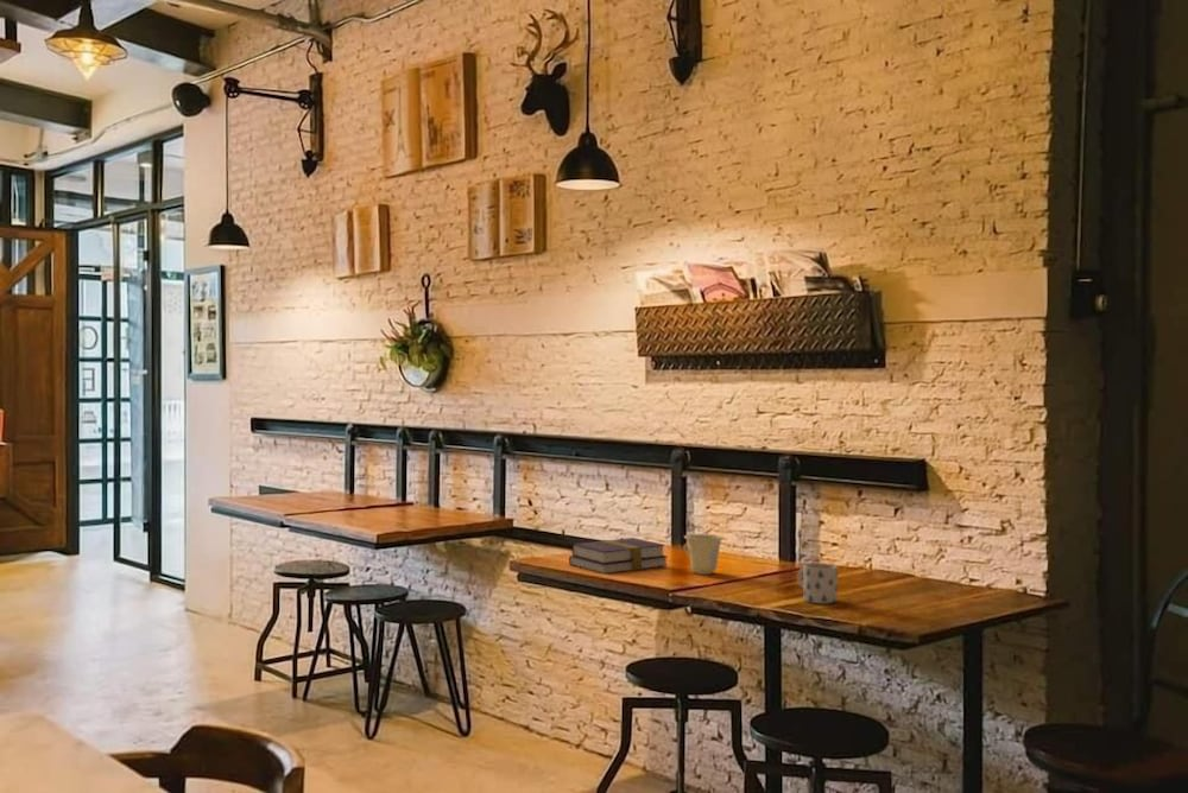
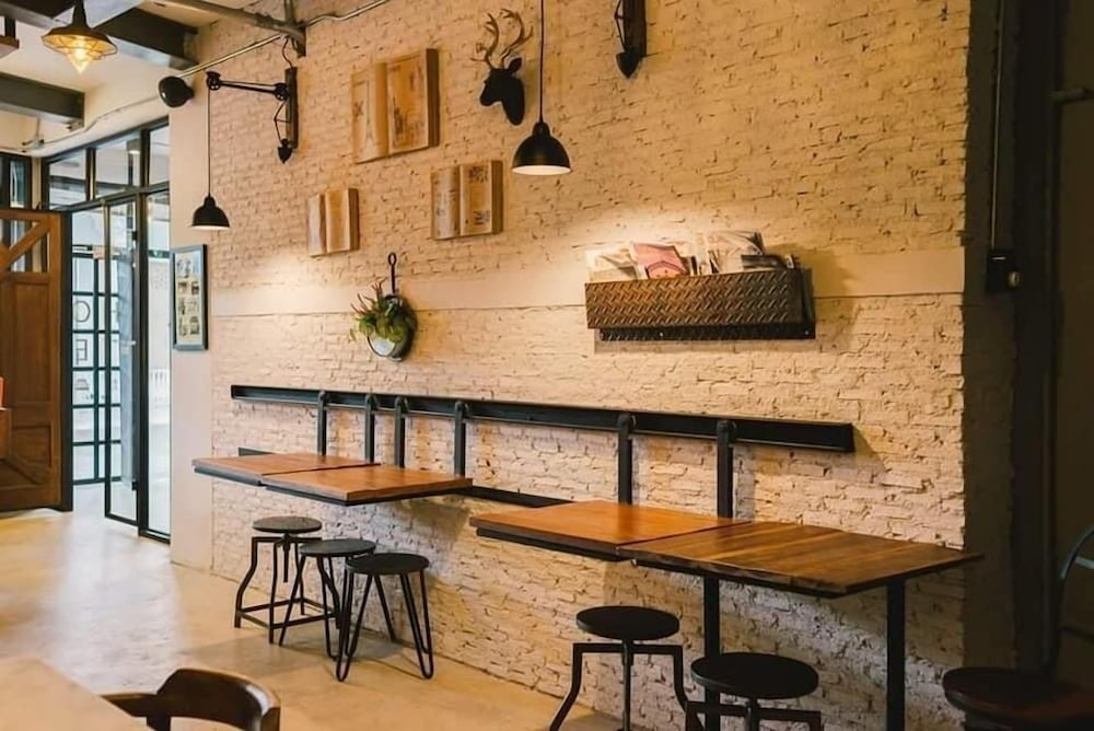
- mug [796,562,839,605]
- cup [682,533,725,576]
- book [568,537,669,575]
